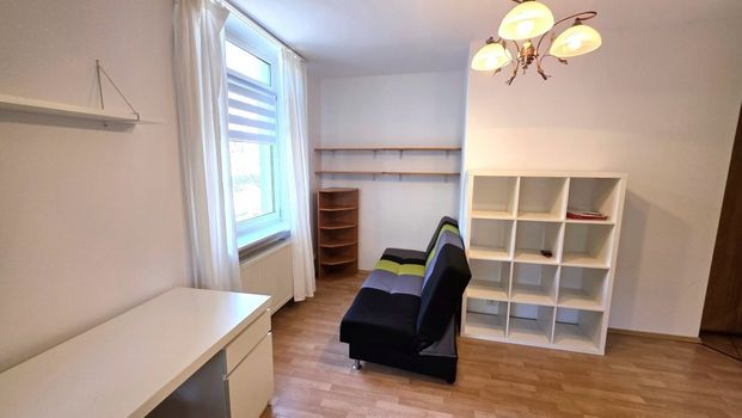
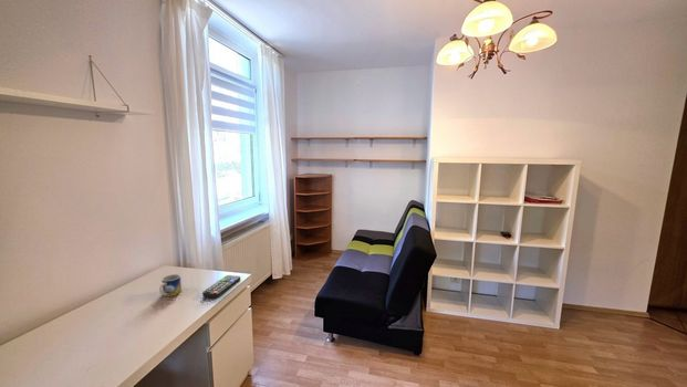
+ mug [158,273,183,297]
+ remote control [201,274,241,300]
